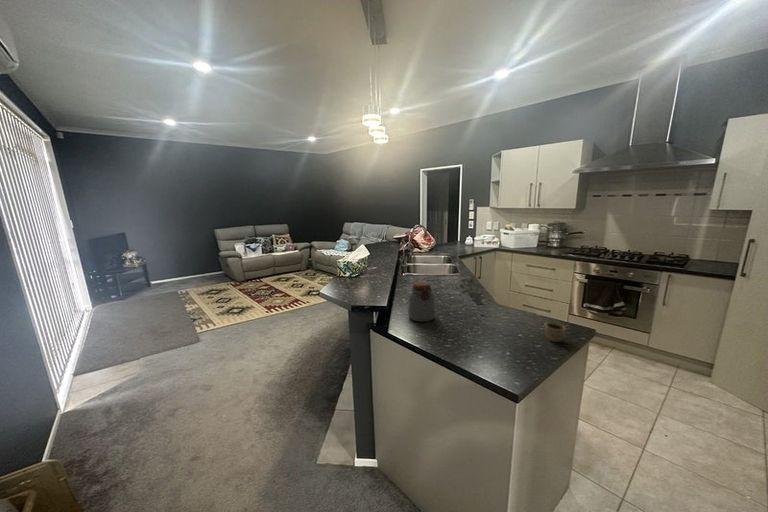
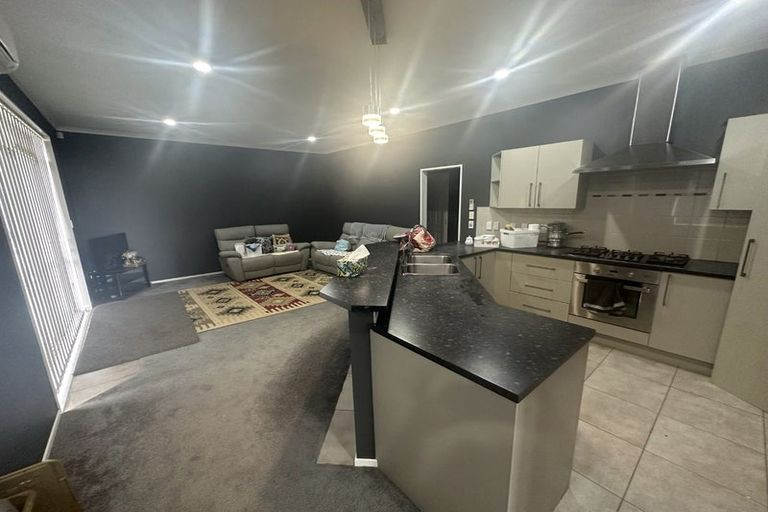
- jar [407,281,436,323]
- cup [543,322,567,343]
